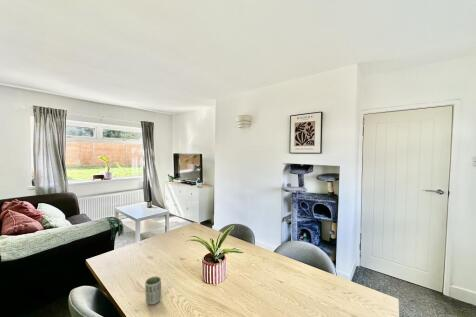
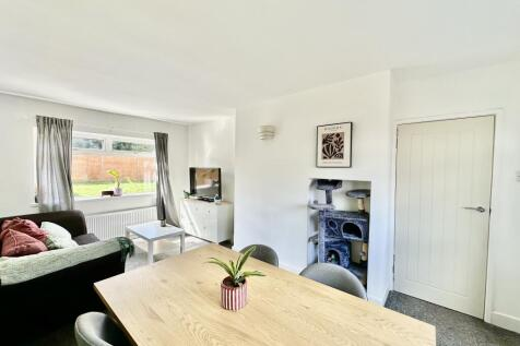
- cup [144,275,162,306]
